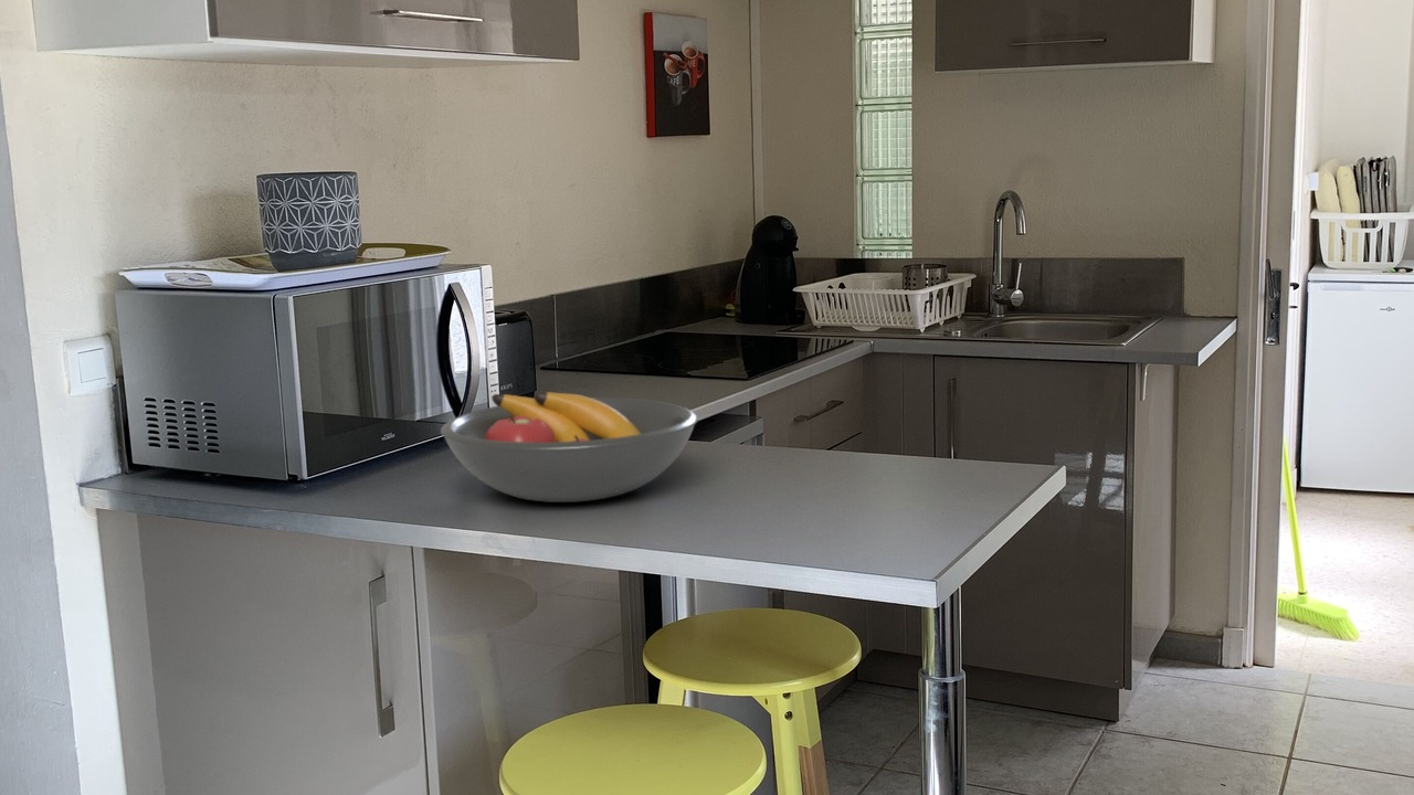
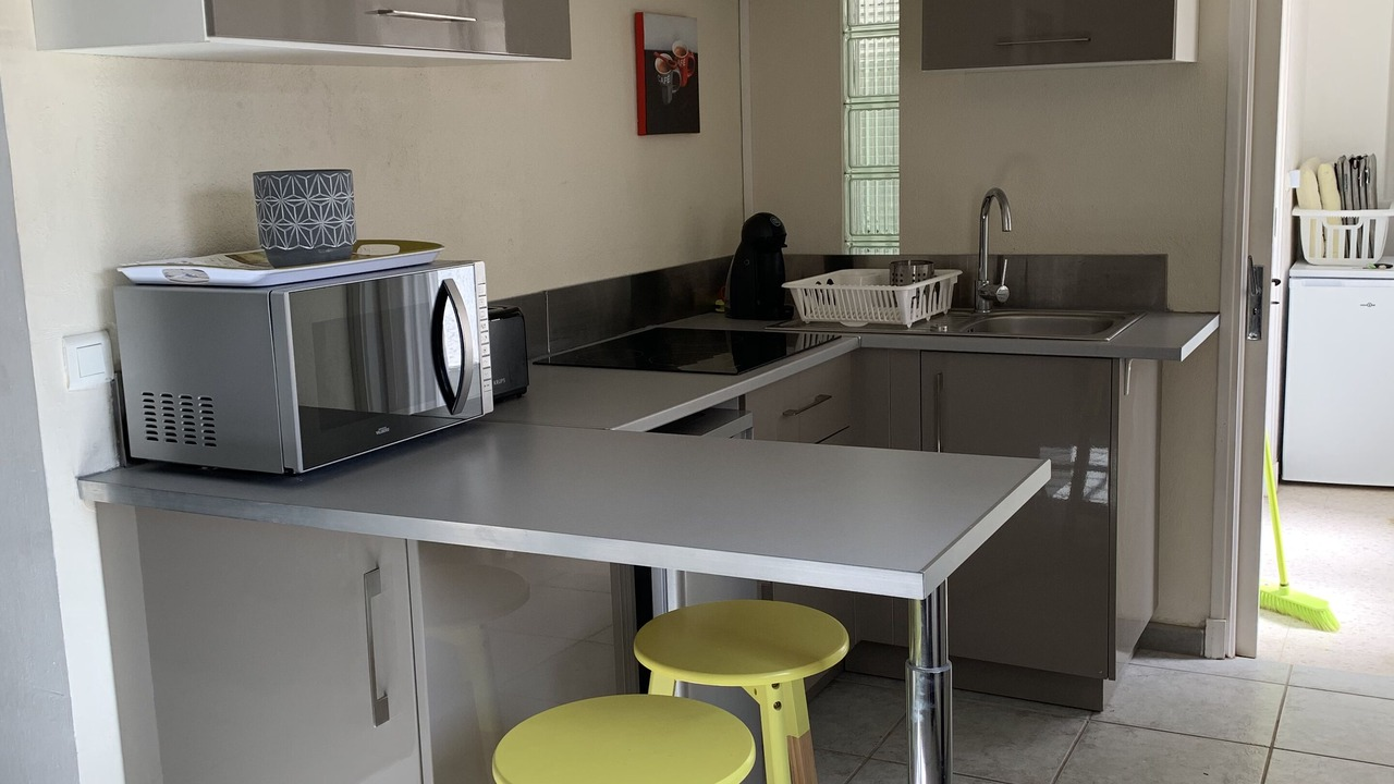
- fruit bowl [440,391,699,504]
